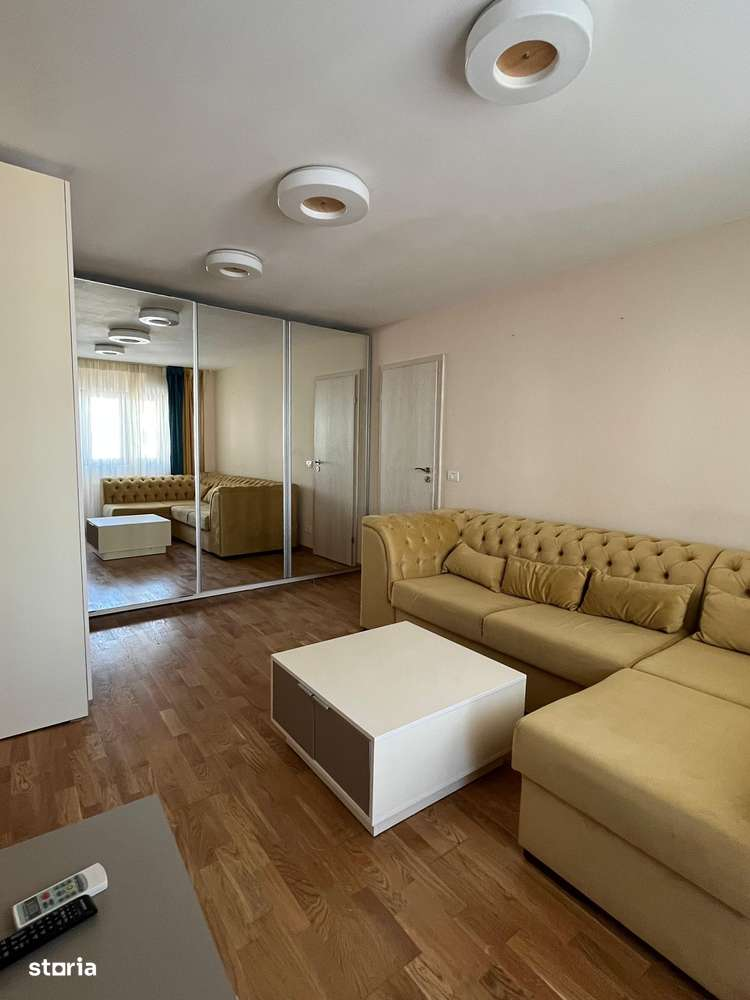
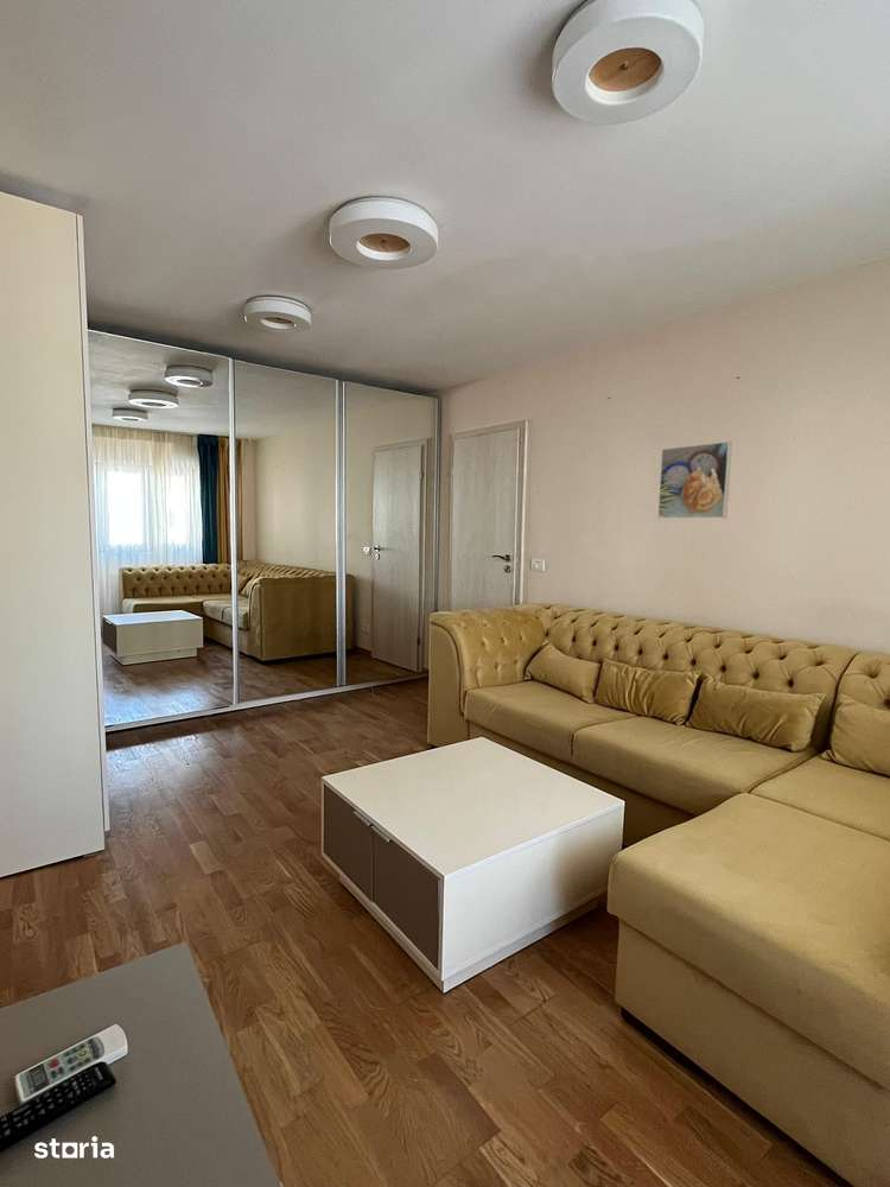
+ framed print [656,440,733,520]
